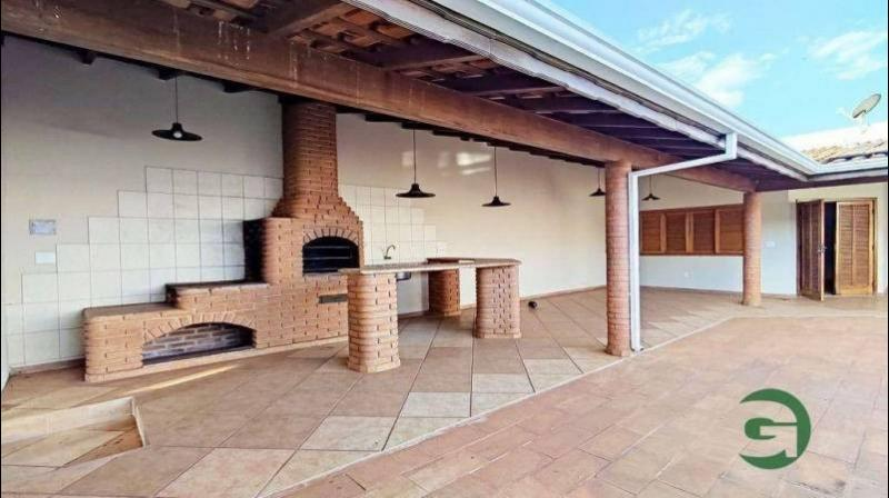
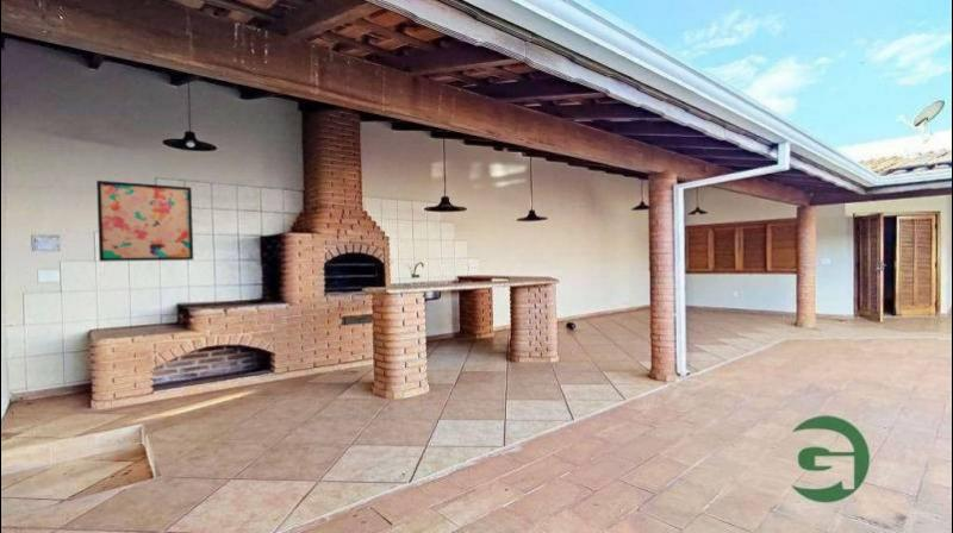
+ wall art [95,180,194,263]
